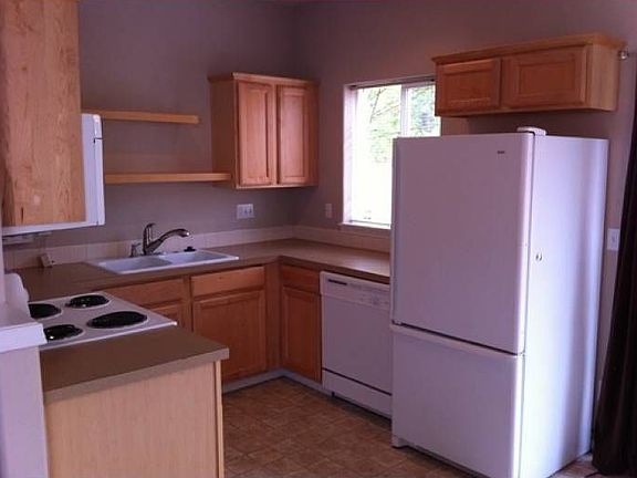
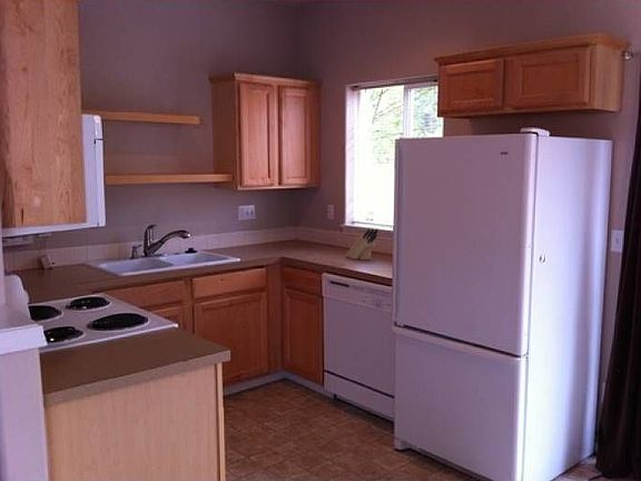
+ knife block [344,227,379,261]
